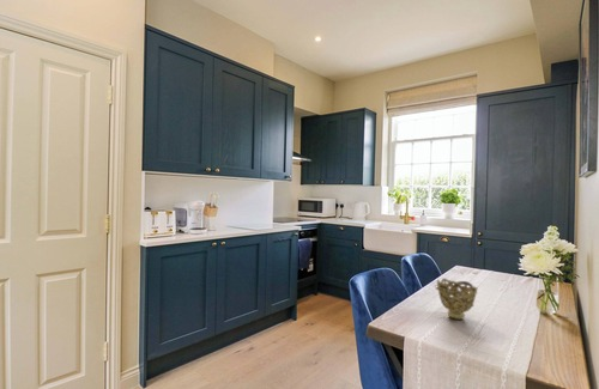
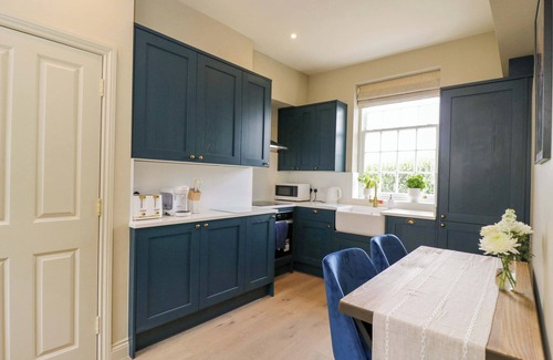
- decorative bowl [435,278,479,321]
